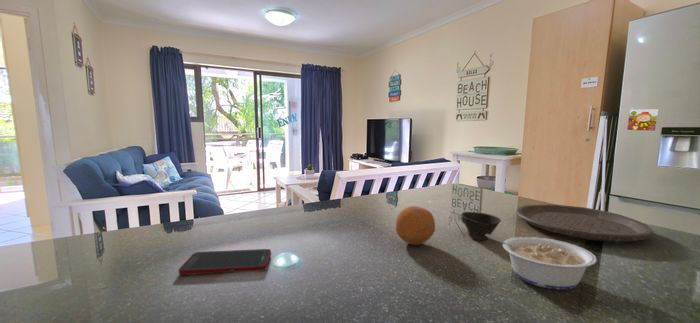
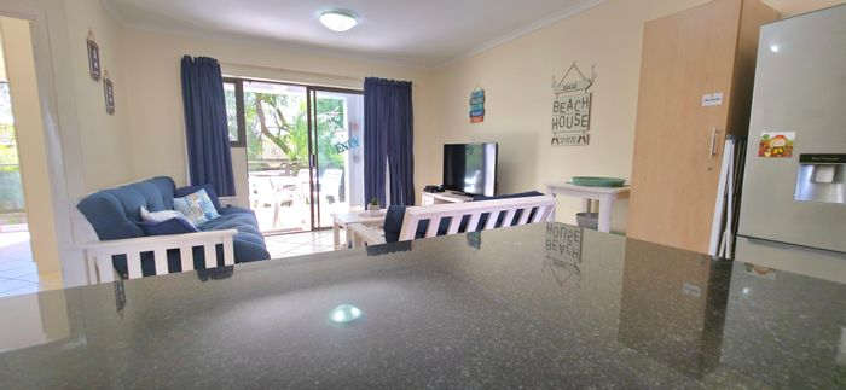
- legume [486,234,598,291]
- cup [460,211,502,241]
- cell phone [178,248,272,276]
- plate [515,203,655,243]
- fruit [395,205,436,246]
